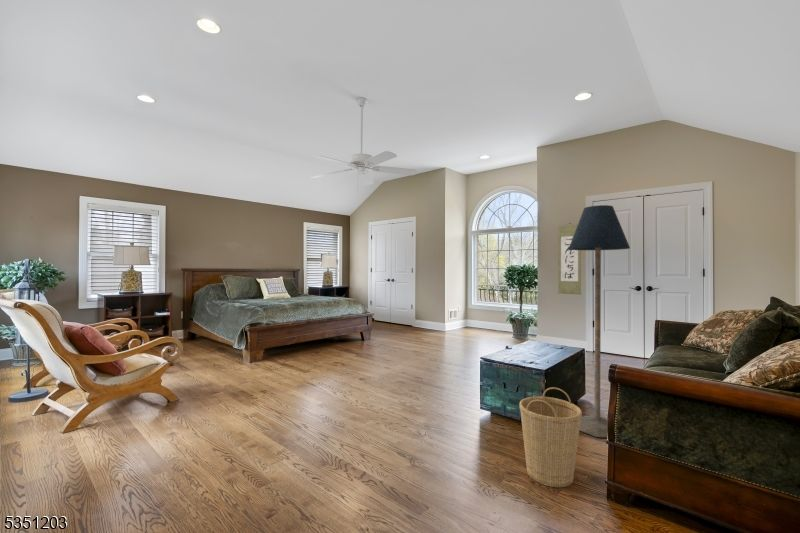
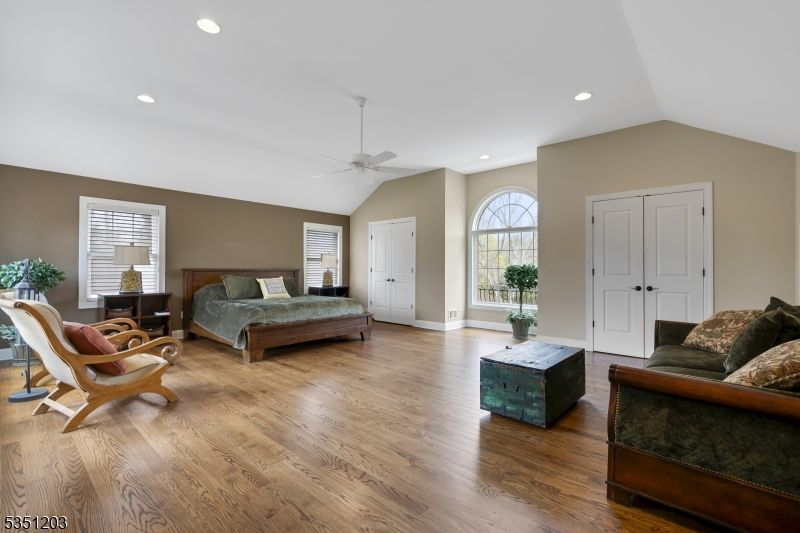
- floor lamp [569,204,631,439]
- wall scroll [557,222,582,295]
- basket [518,386,583,488]
